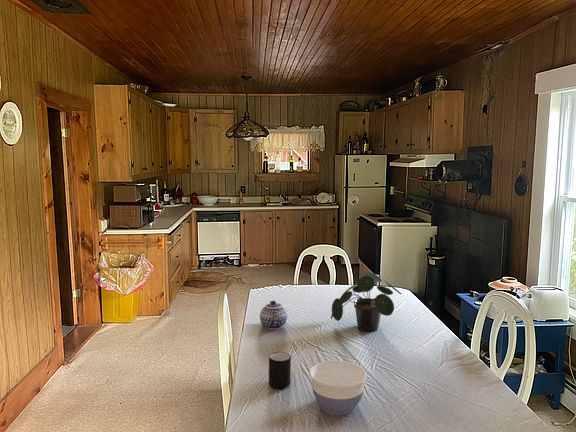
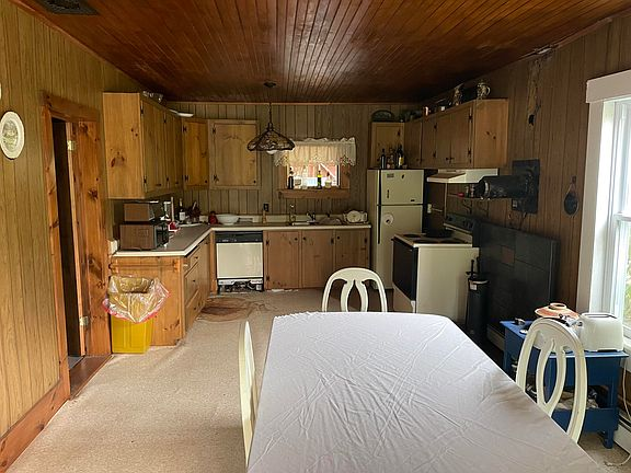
- bowl [309,360,368,416]
- potted plant [330,271,403,332]
- teapot [259,300,288,331]
- mug [268,351,292,389]
